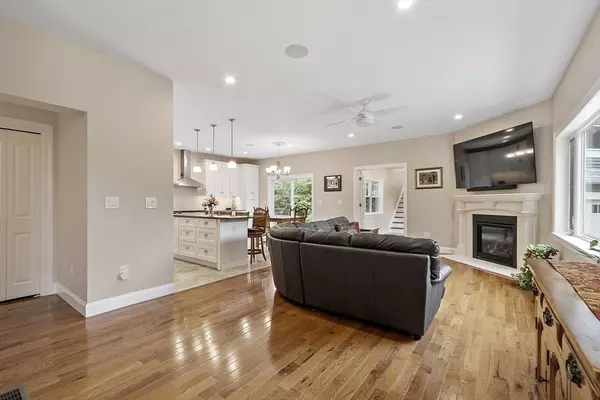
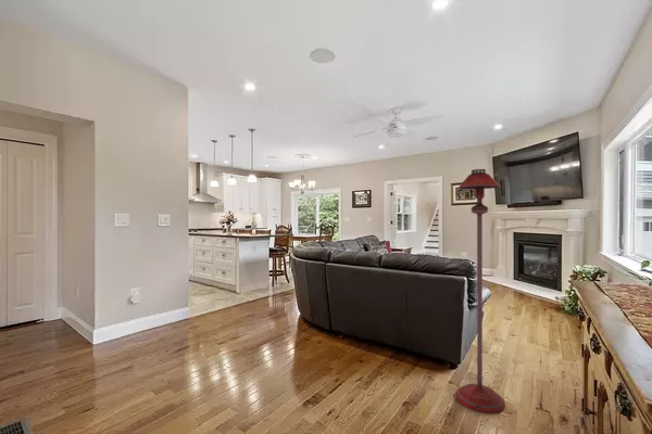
+ floor lamp [455,168,506,414]
